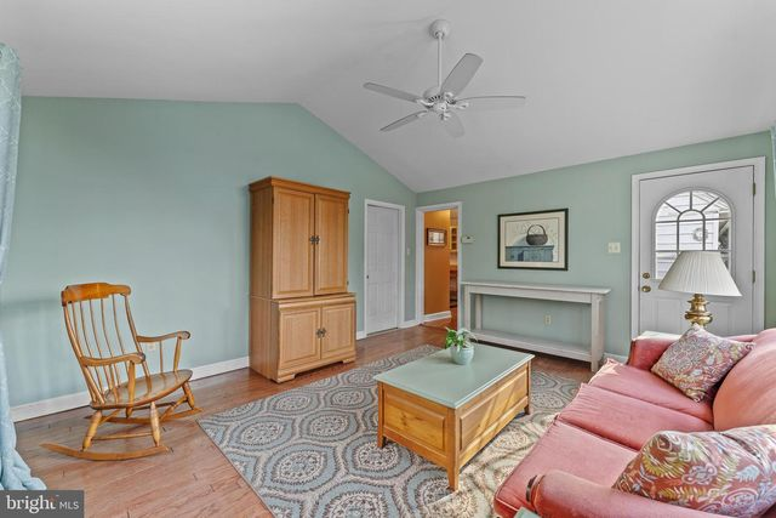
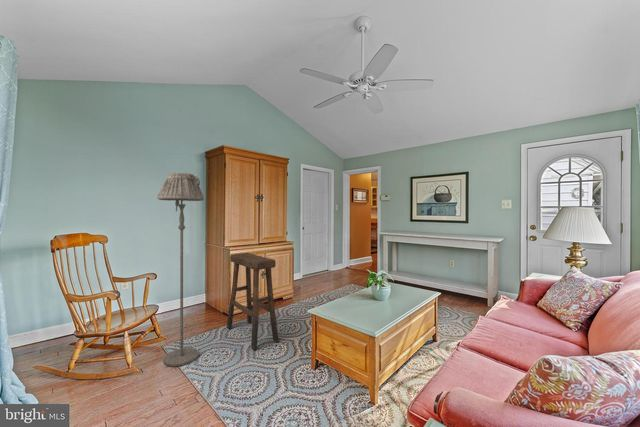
+ stool [226,252,280,351]
+ floor lamp [157,172,205,368]
